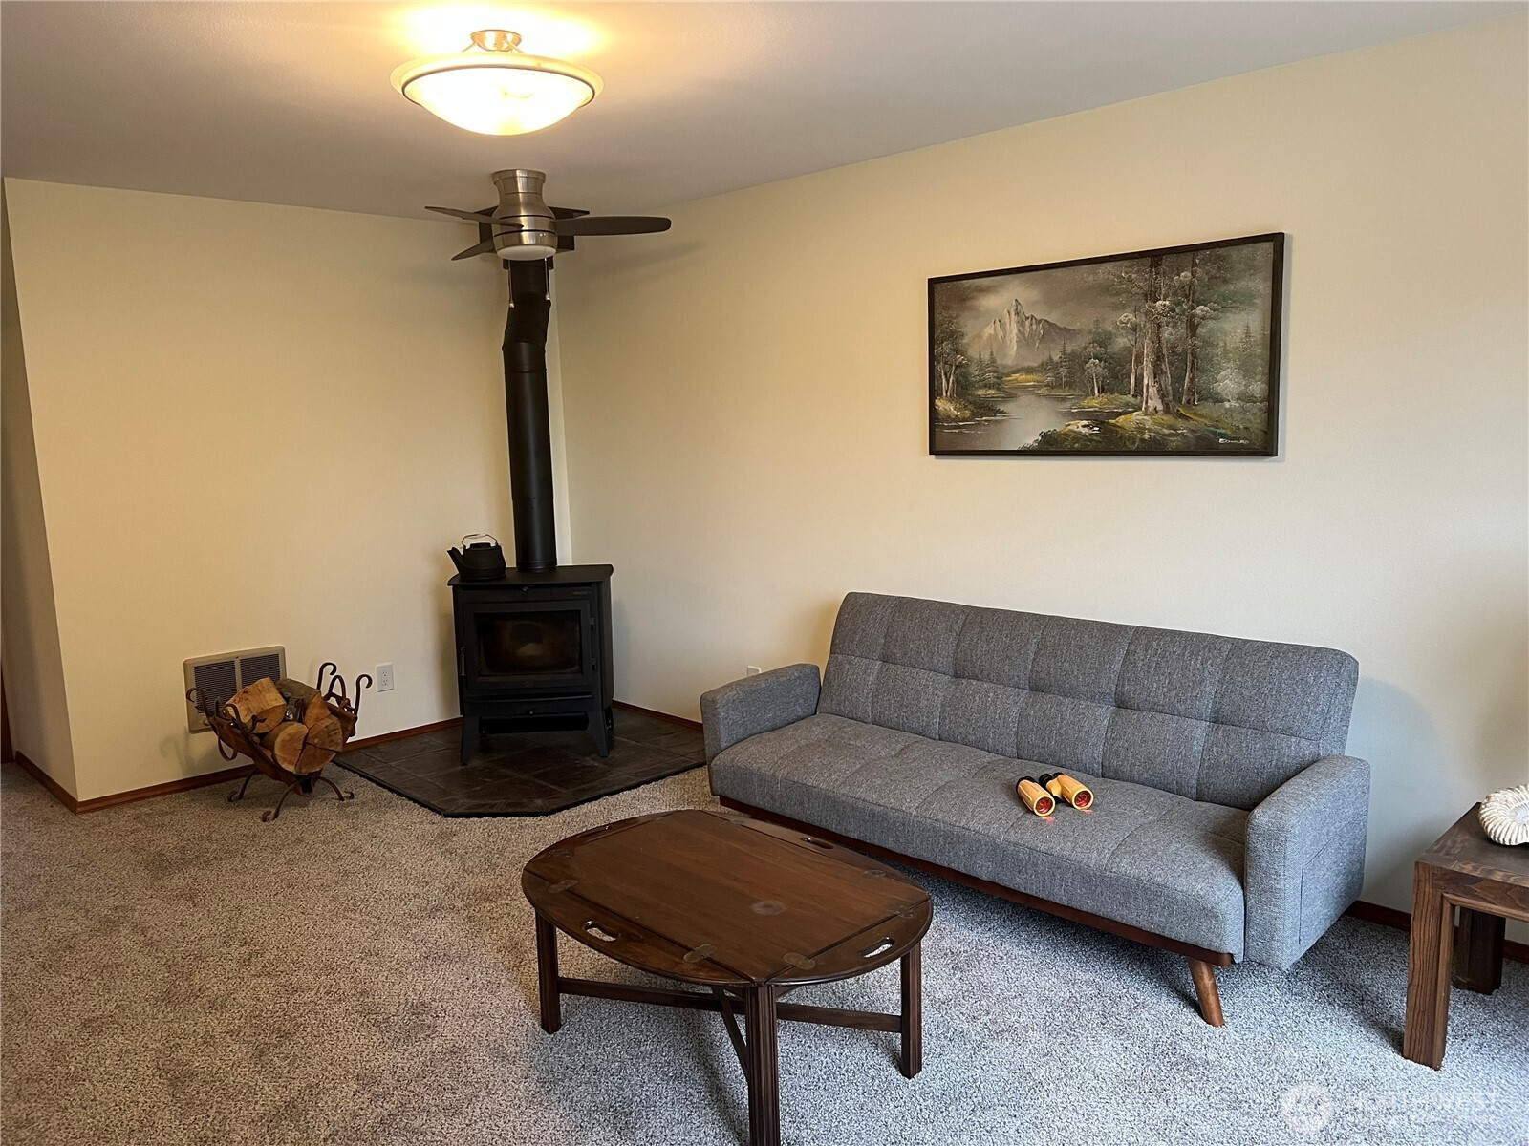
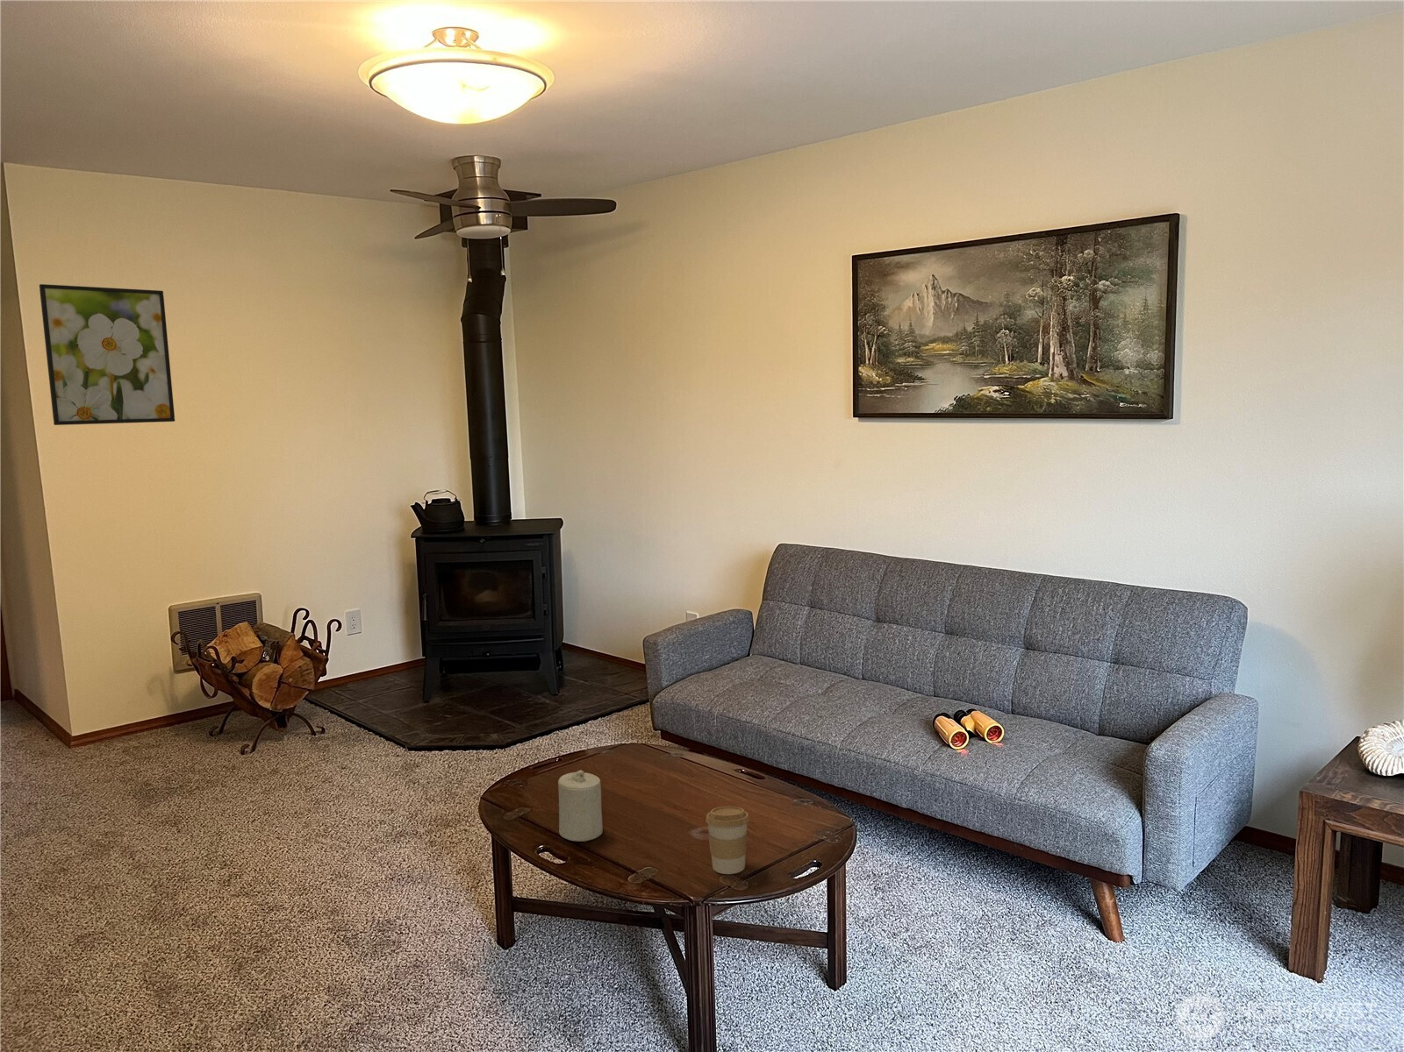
+ coffee cup [704,806,751,875]
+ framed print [39,283,176,427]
+ candle [557,770,604,842]
